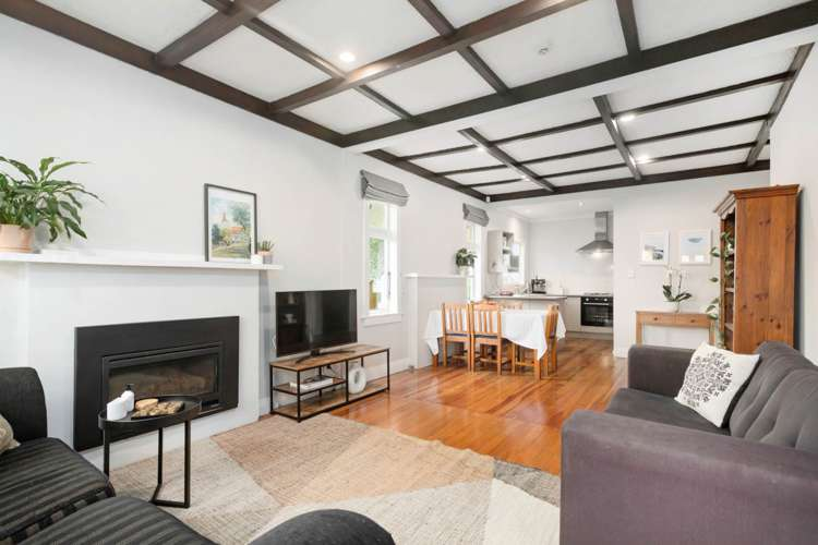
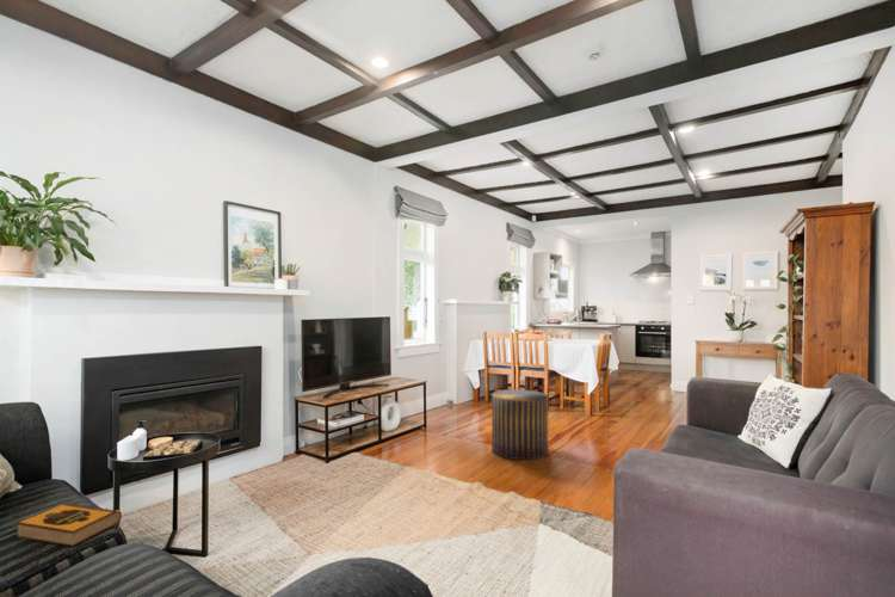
+ stool [490,388,549,461]
+ hardback book [14,501,123,548]
